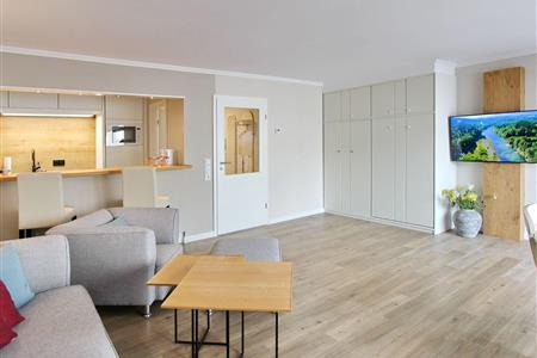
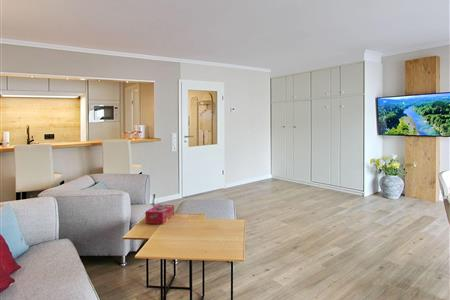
+ tissue box [144,204,175,225]
